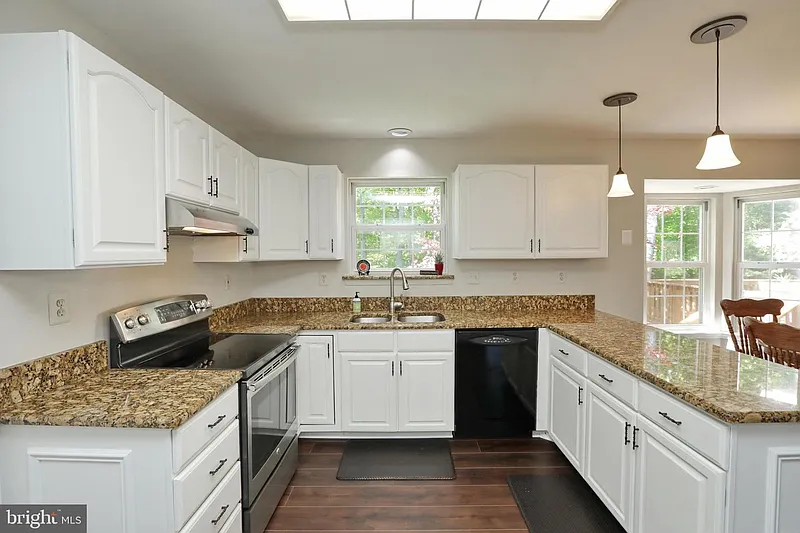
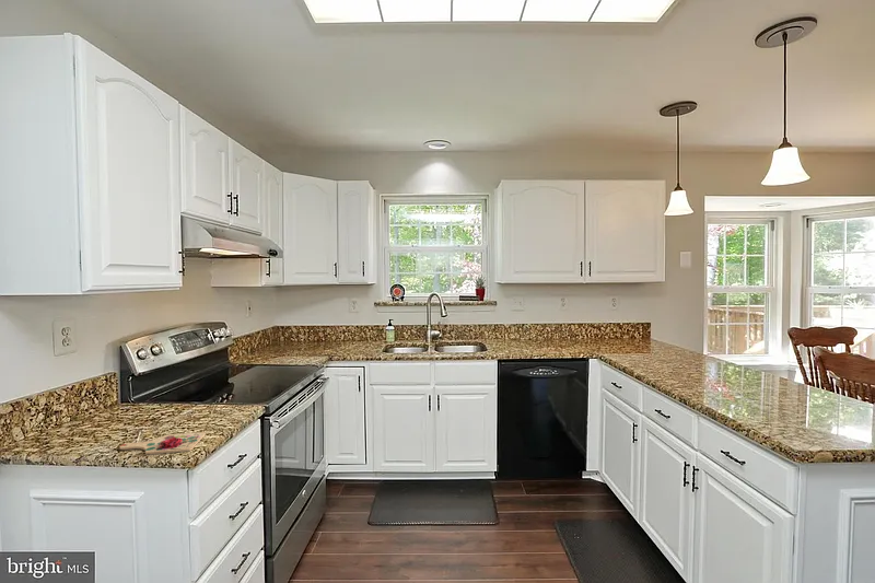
+ cutting board [119,431,207,455]
